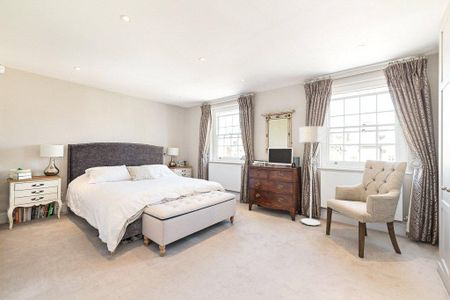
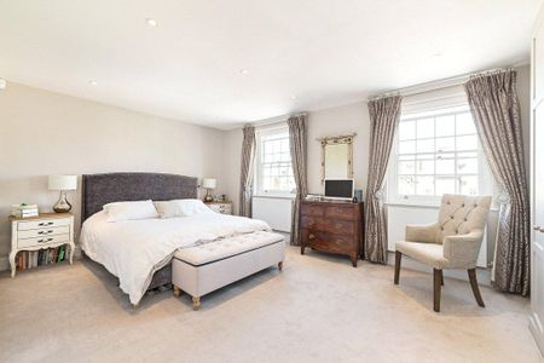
- floor lamp [298,125,326,226]
